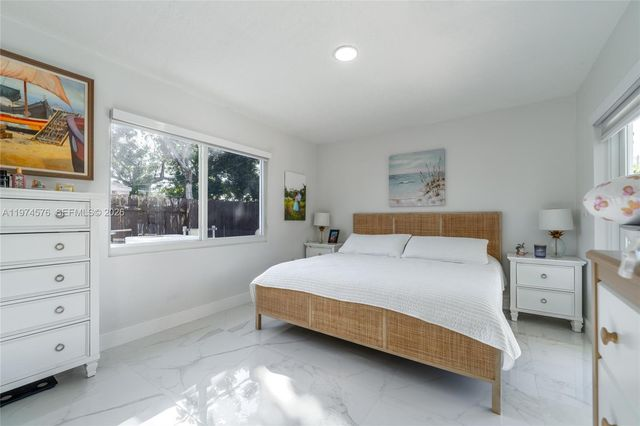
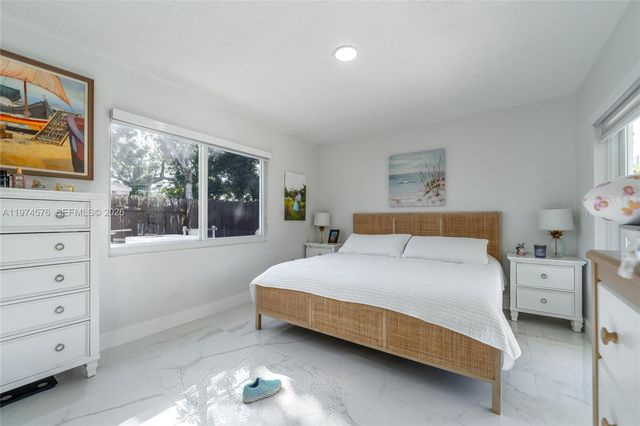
+ sneaker [242,376,283,404]
